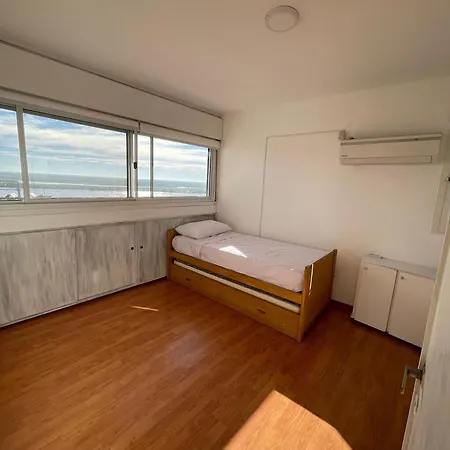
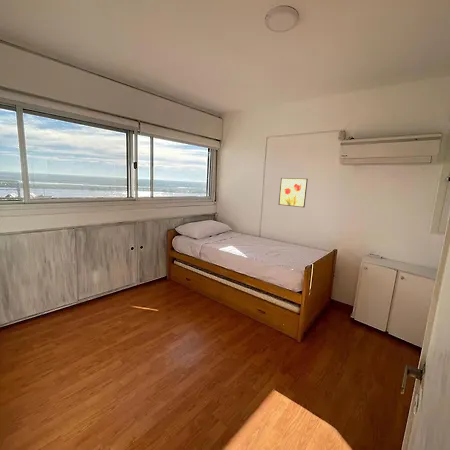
+ wall art [278,177,309,208]
